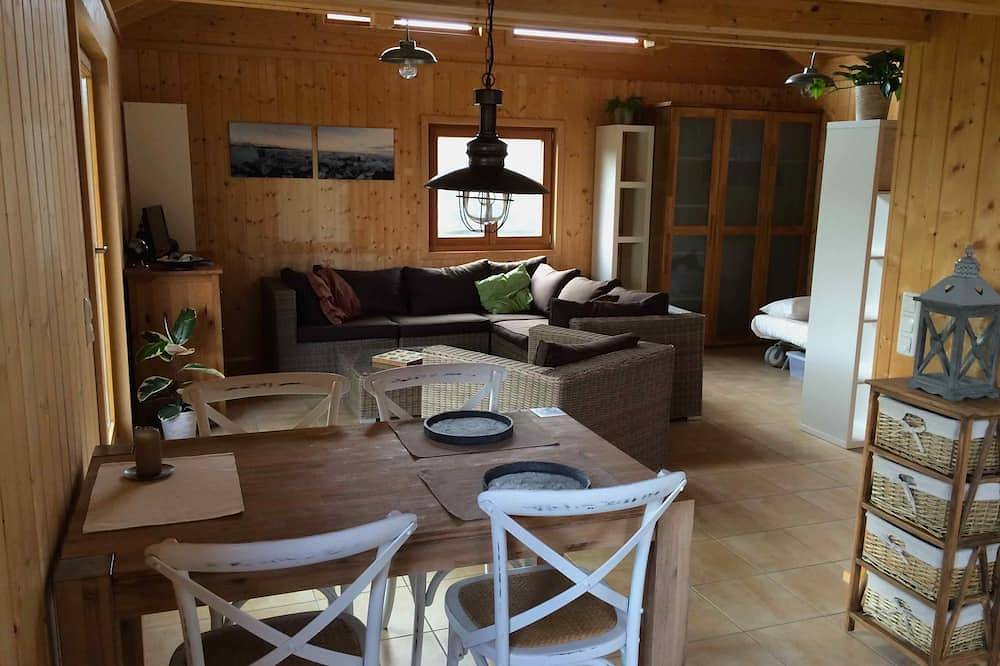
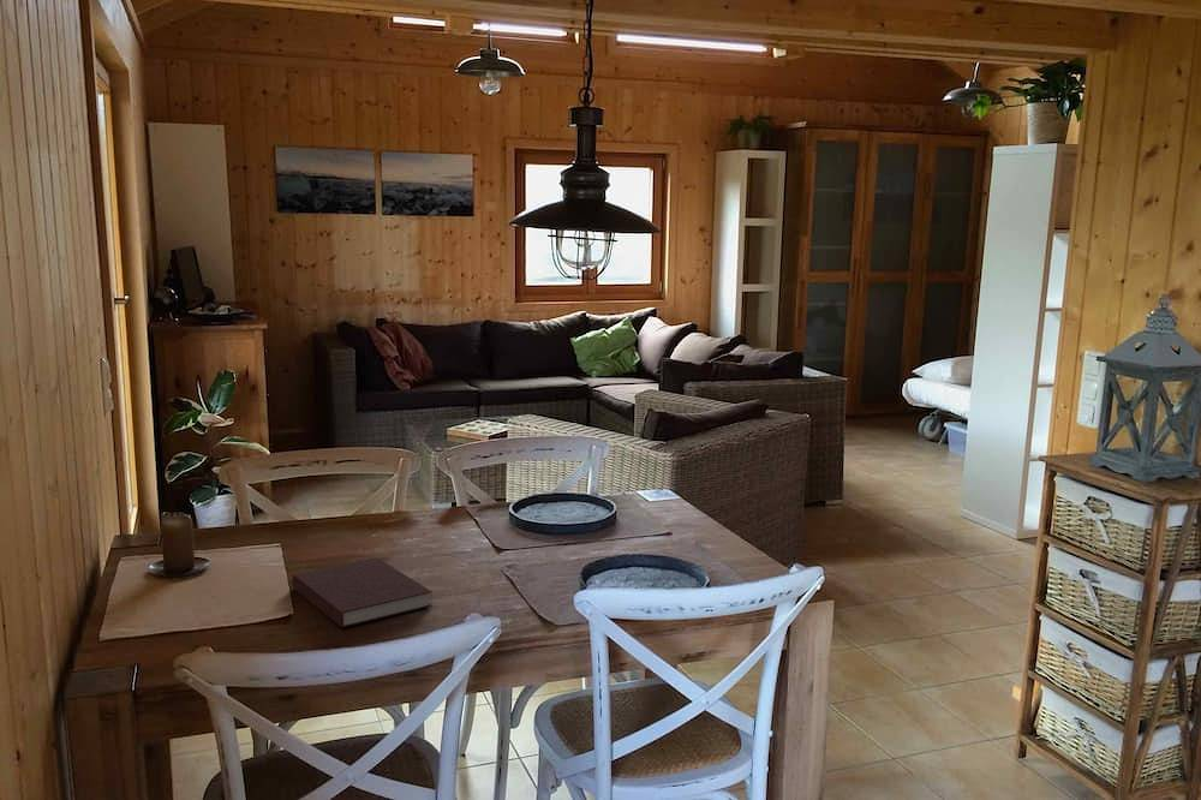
+ notebook [291,556,434,629]
